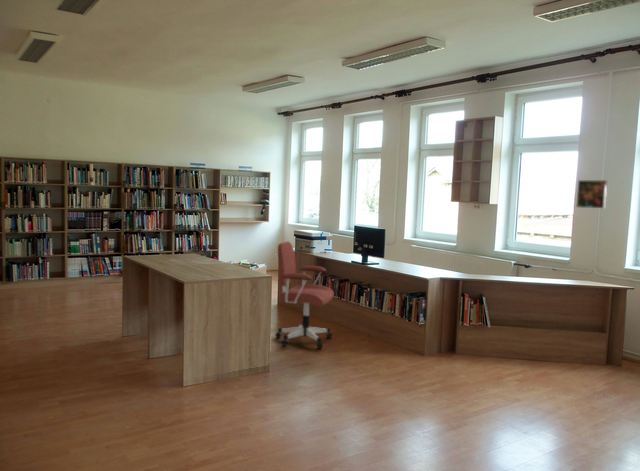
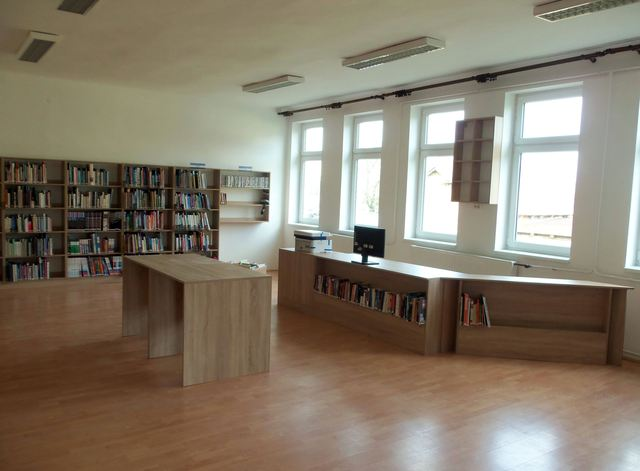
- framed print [575,179,609,210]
- office chair [274,240,335,350]
